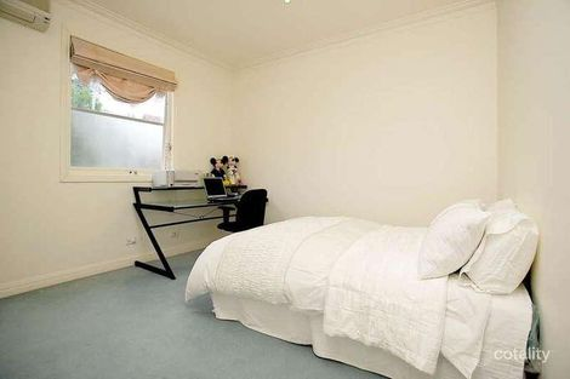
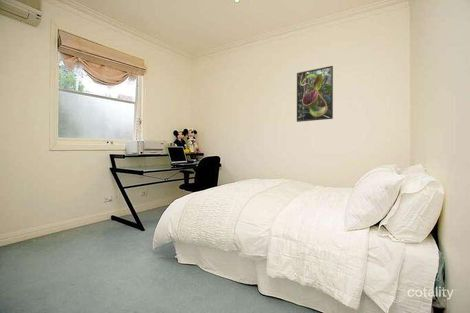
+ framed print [296,65,334,123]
